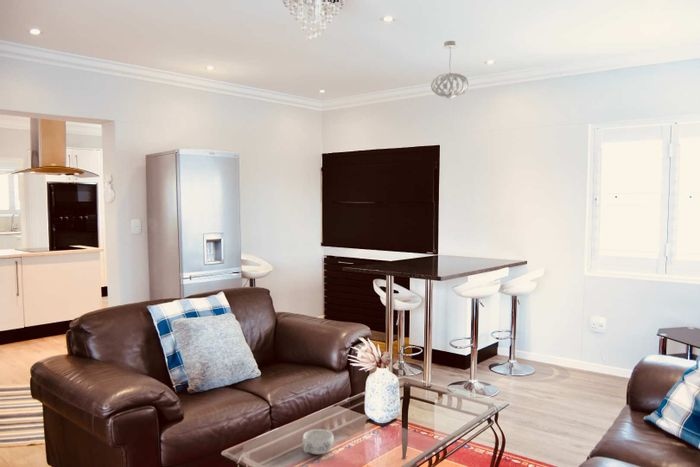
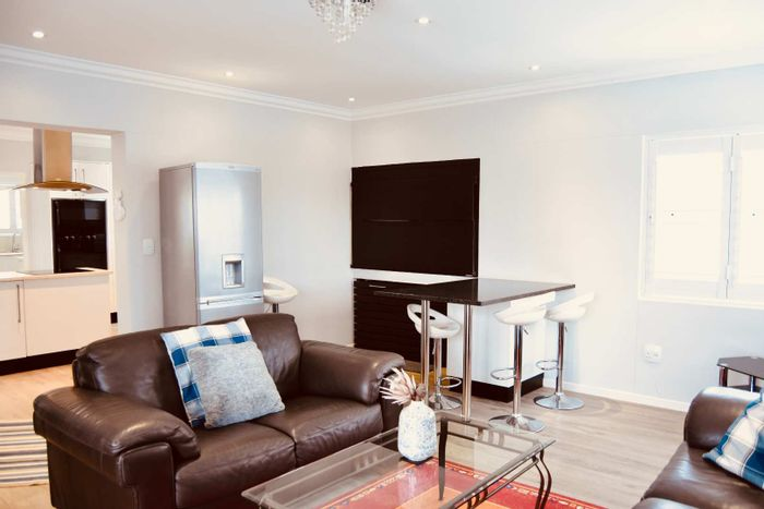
- pendant light [430,40,470,100]
- decorative bowl [301,428,335,455]
